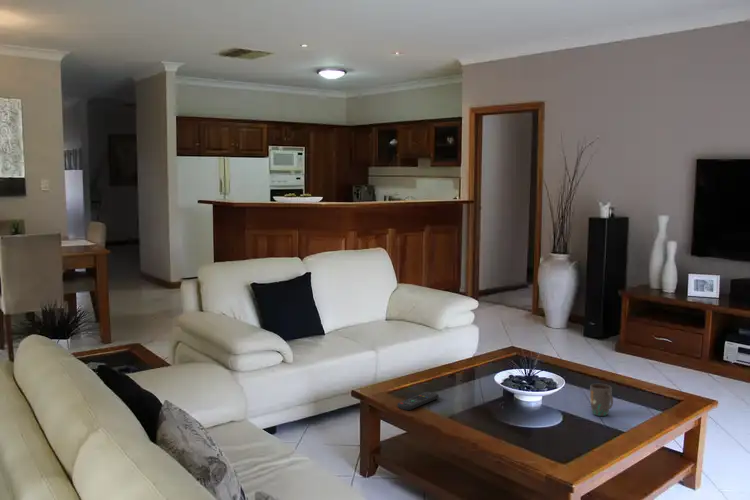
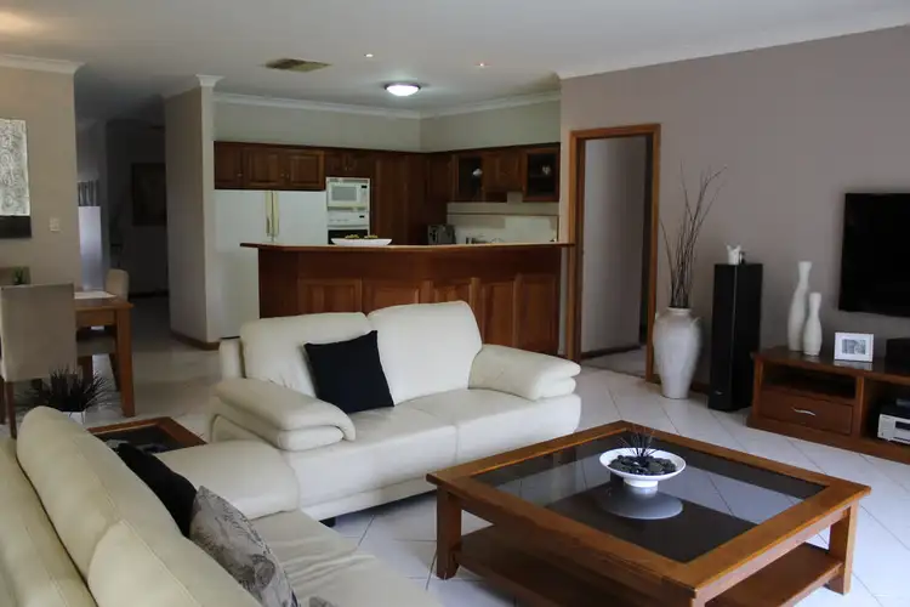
- mug [589,383,614,417]
- remote control [397,391,440,411]
